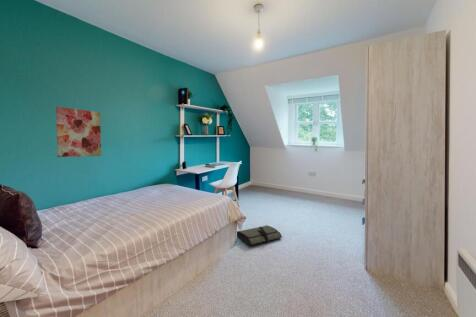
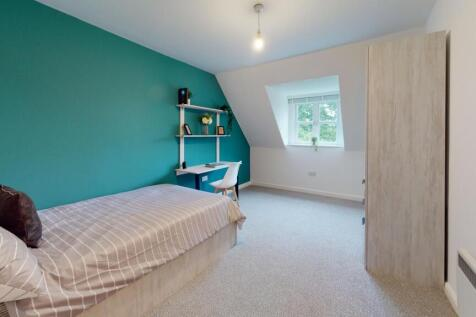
- tool roll [236,224,283,246]
- wall art [55,106,102,158]
